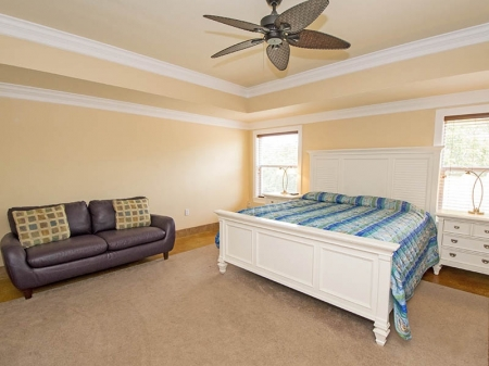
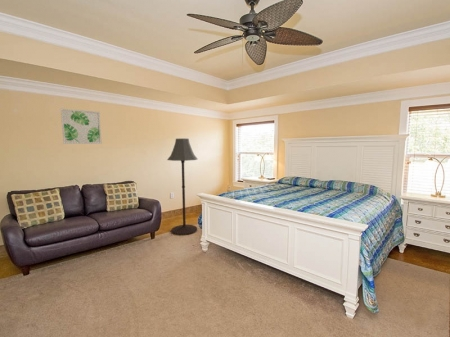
+ floor lamp [166,138,198,236]
+ wall art [60,108,103,145]
